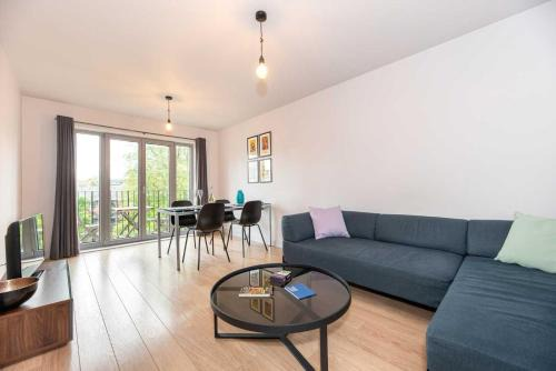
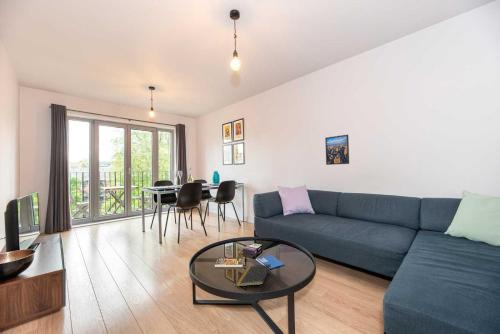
+ notepad [235,263,272,287]
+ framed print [324,134,350,166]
